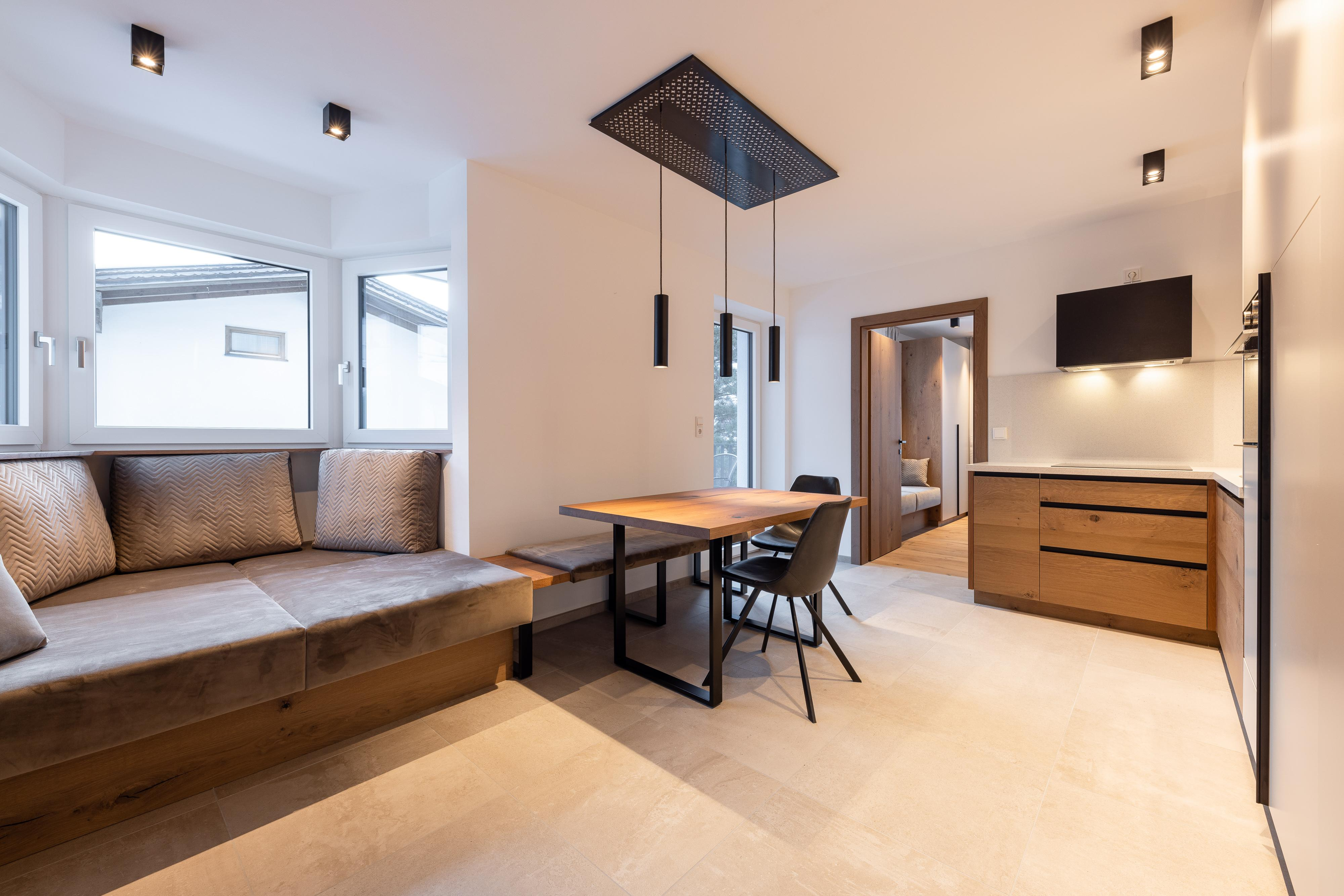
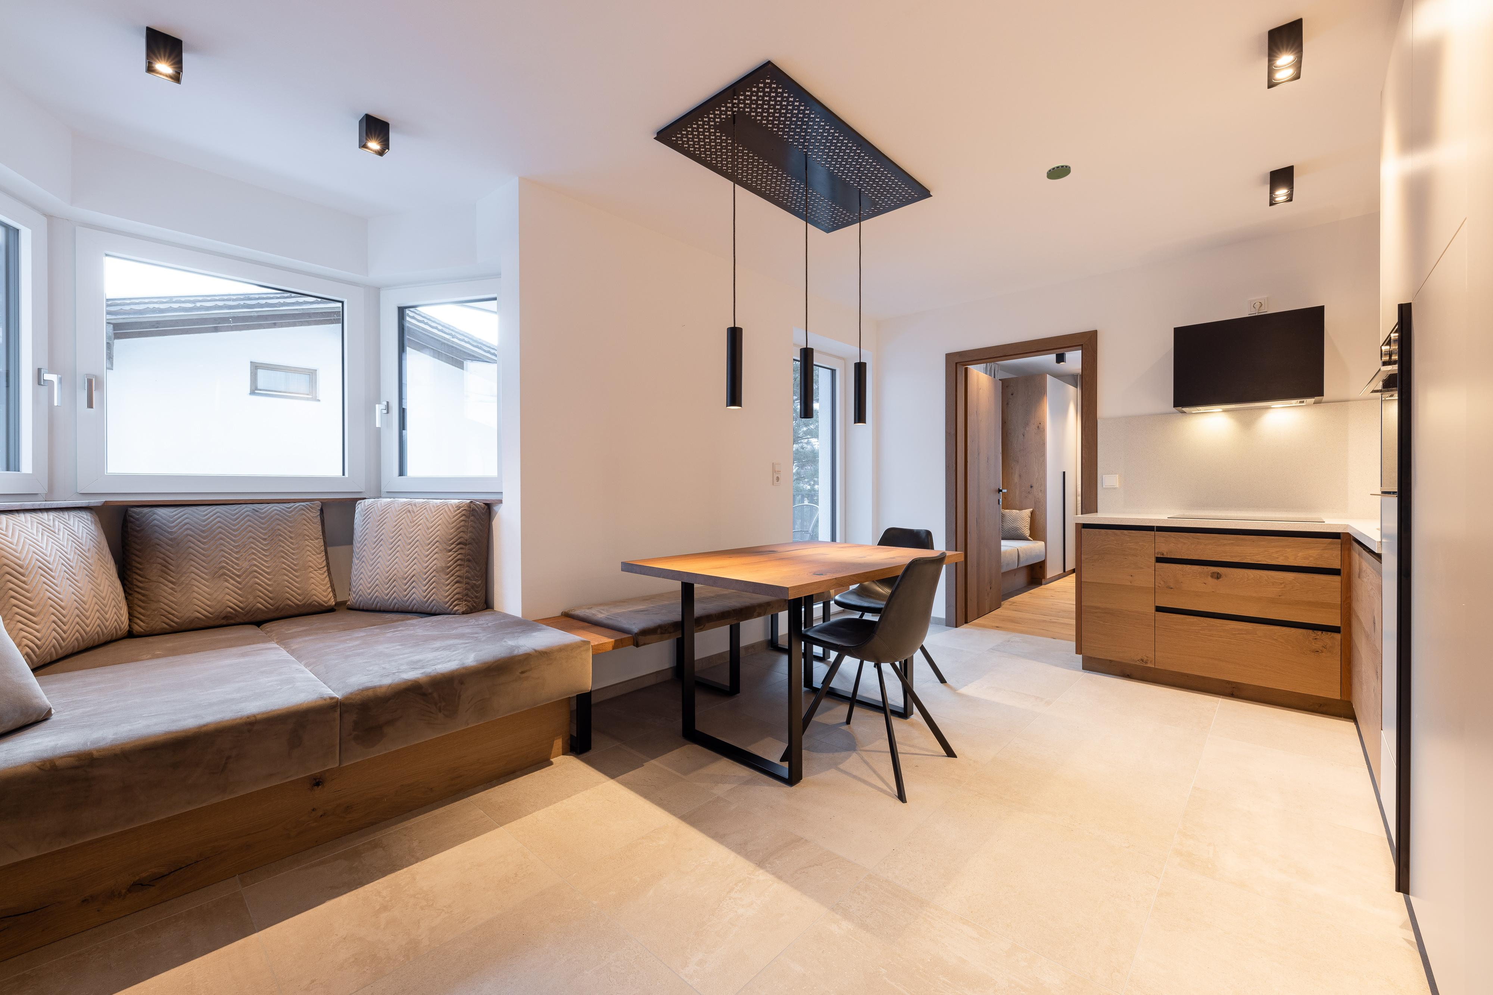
+ smoke detector [1046,164,1071,180]
